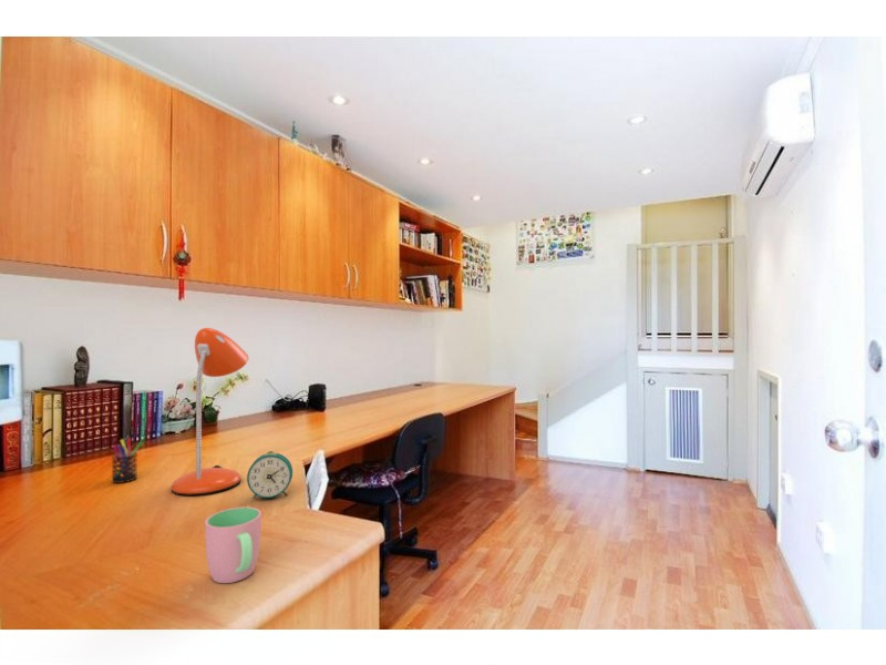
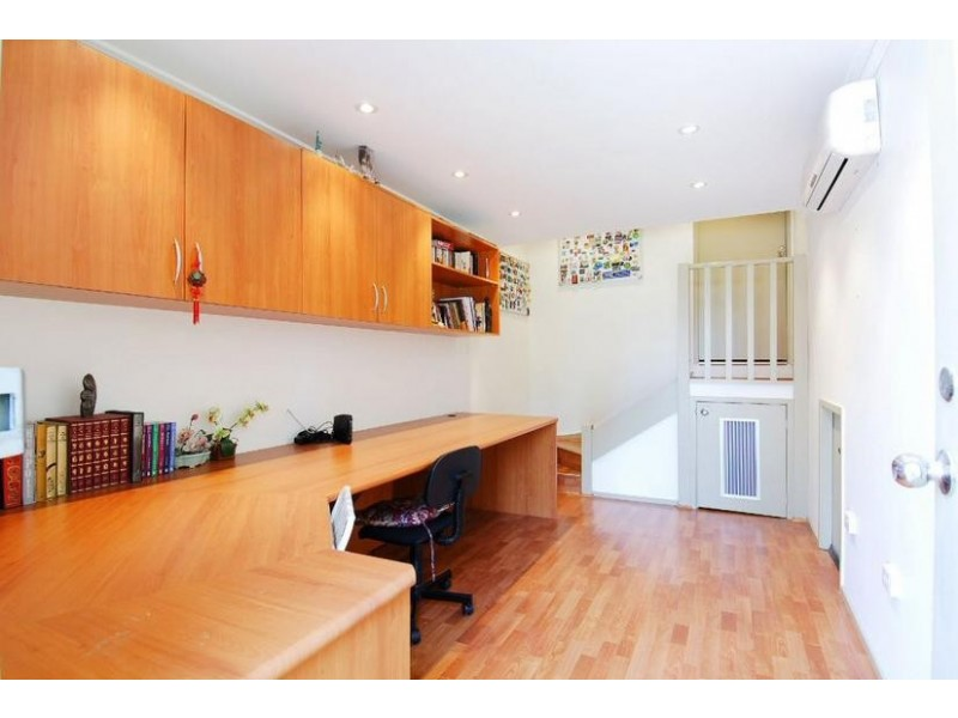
- cup [204,507,262,584]
- alarm clock [246,450,293,500]
- pen holder [111,437,144,484]
- desk lamp [171,327,250,497]
